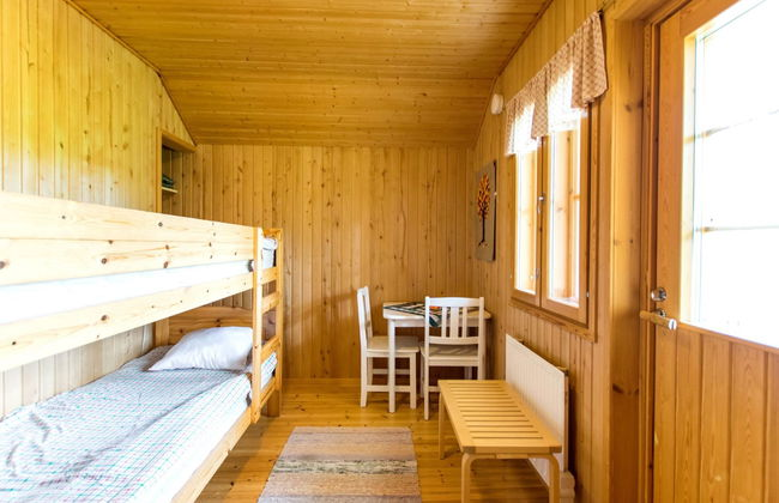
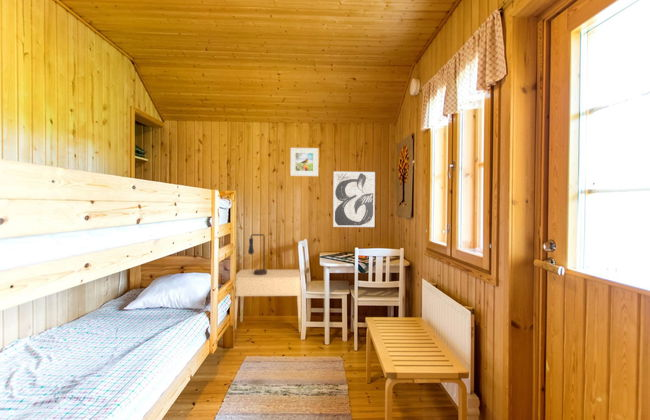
+ table lamp [247,233,267,275]
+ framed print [289,147,319,177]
+ nightstand [234,269,302,333]
+ wall art [332,171,376,228]
